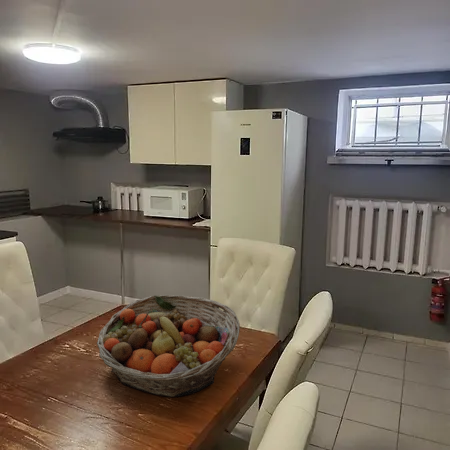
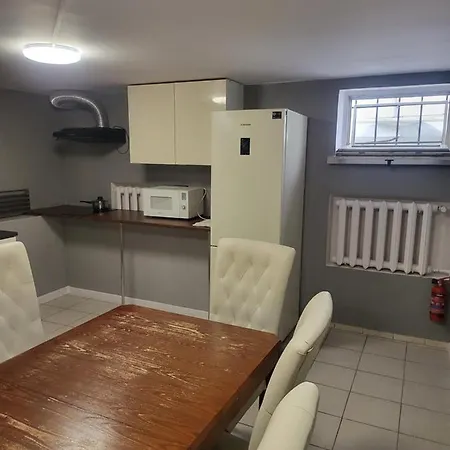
- fruit basket [96,294,241,398]
